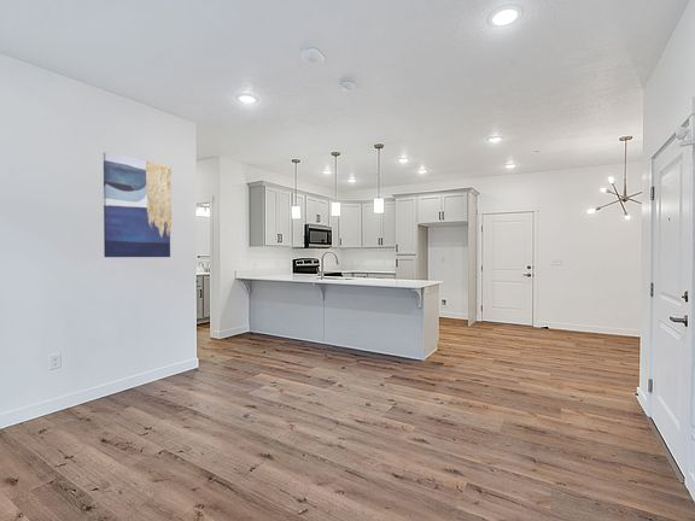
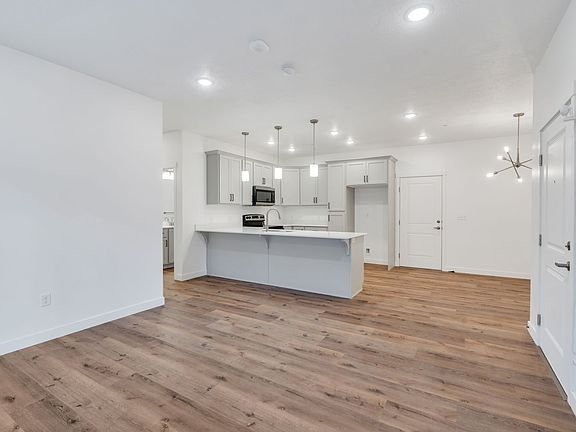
- wall art [103,151,173,258]
